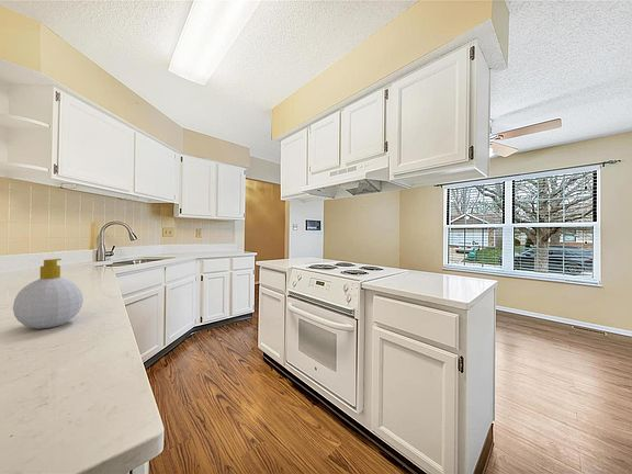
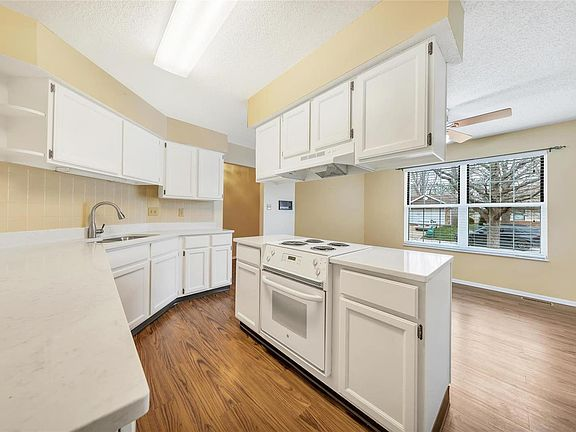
- soap bottle [12,258,84,330]
